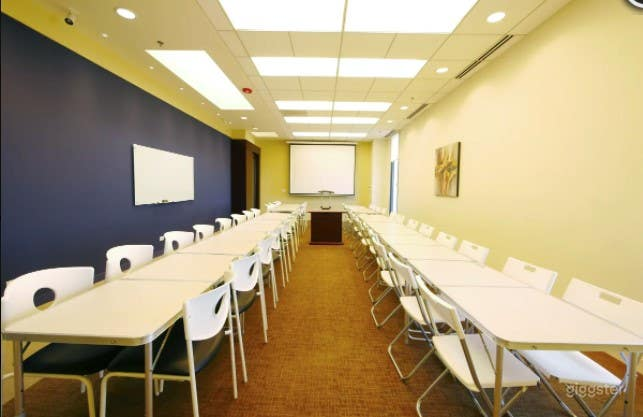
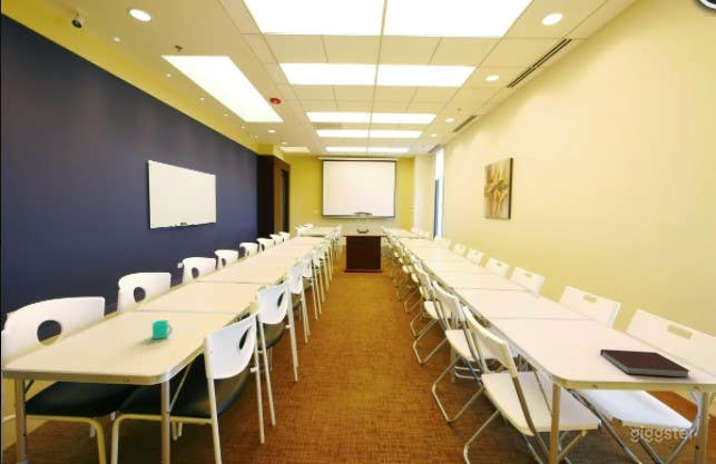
+ notebook [599,348,692,378]
+ cup [151,319,174,340]
